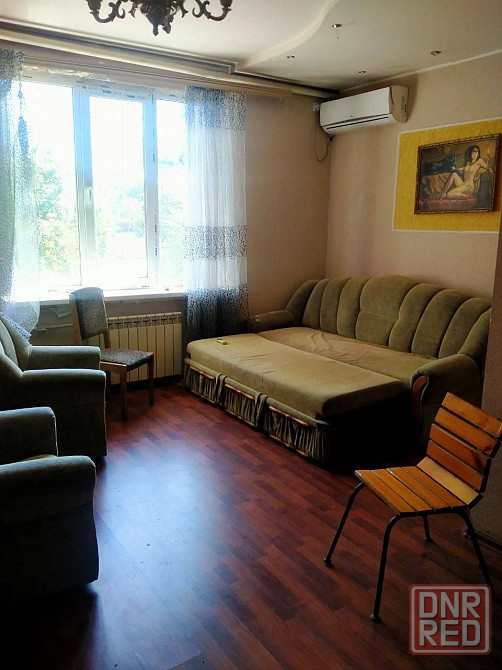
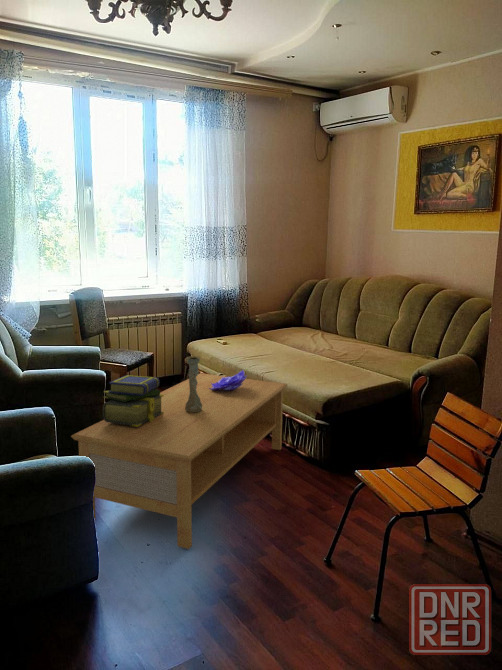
+ vase [185,355,202,413]
+ coffee table [70,372,288,550]
+ decorative bowl [209,369,248,390]
+ stack of books [102,374,164,427]
